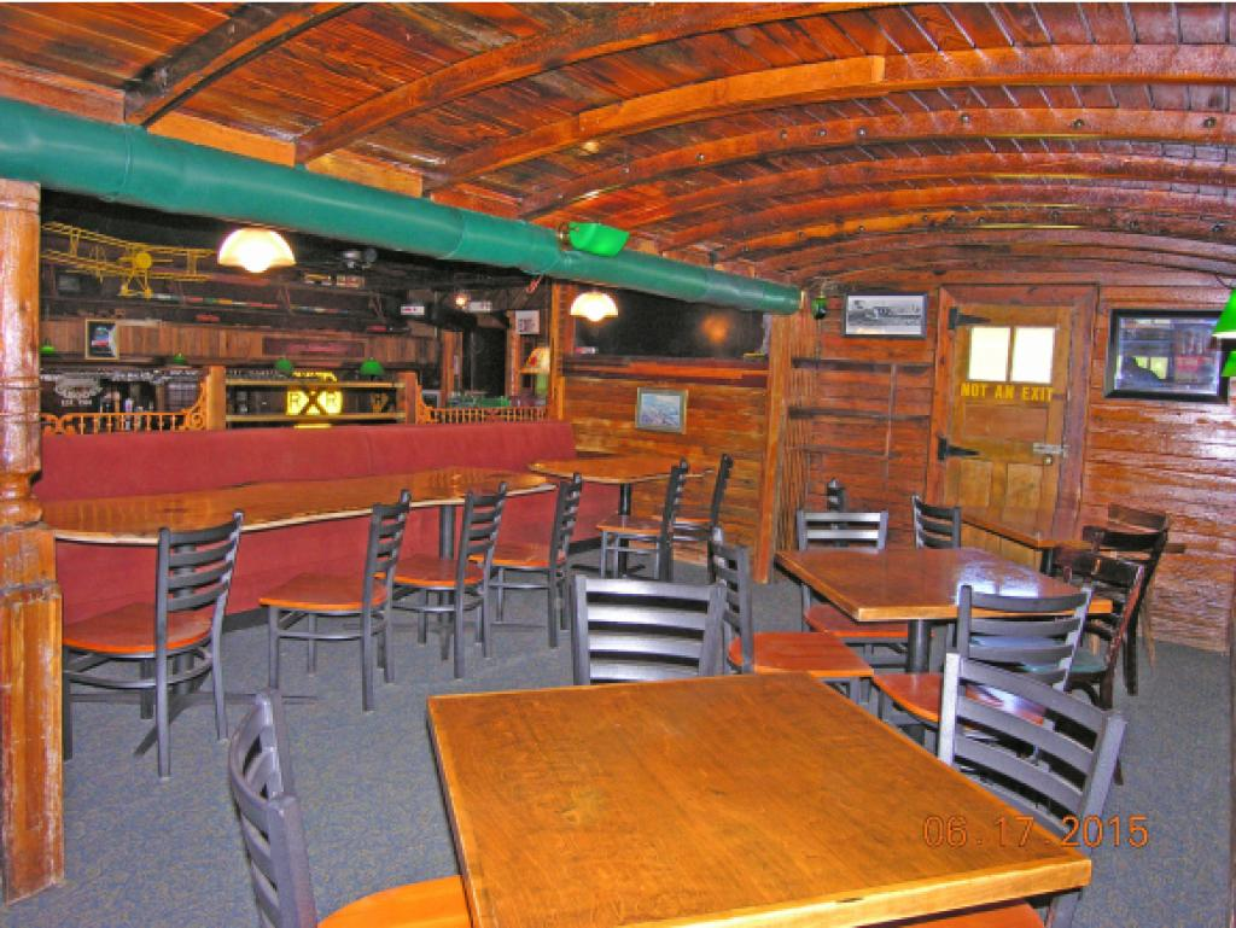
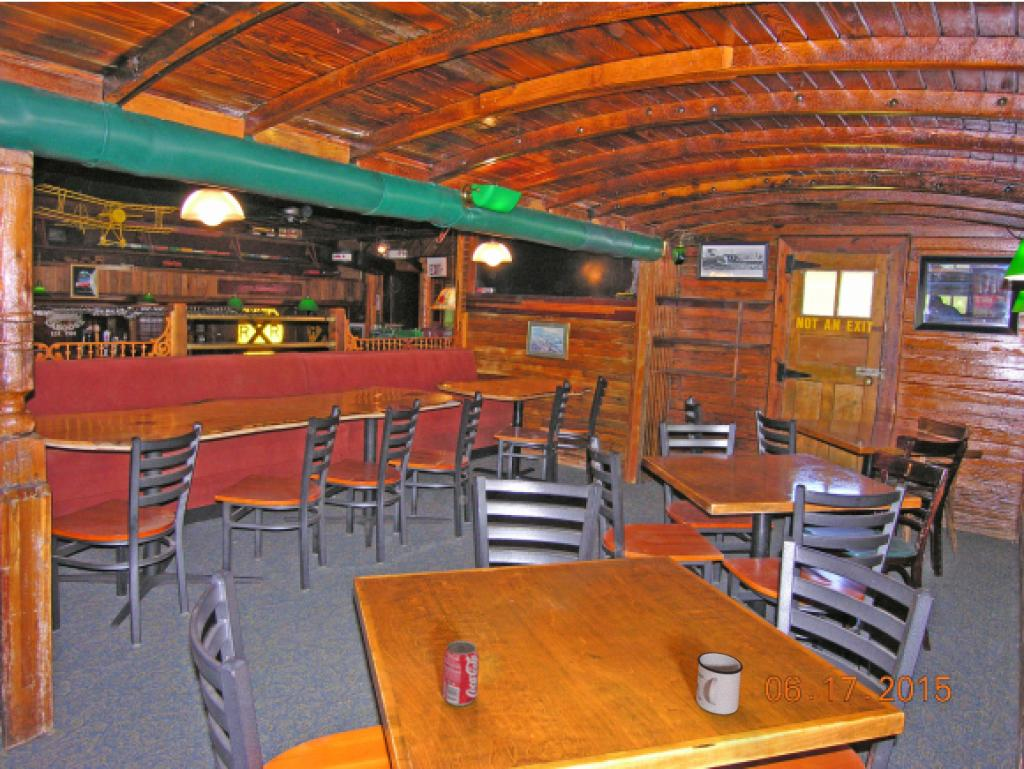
+ mug [695,651,744,715]
+ beverage can [441,639,480,707]
